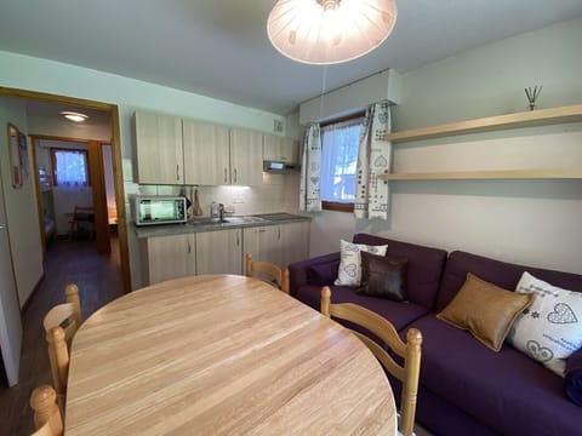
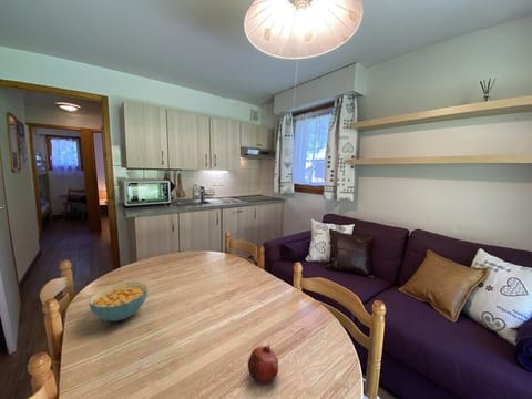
+ fruit [246,344,279,386]
+ cereal bowl [88,280,149,321]
